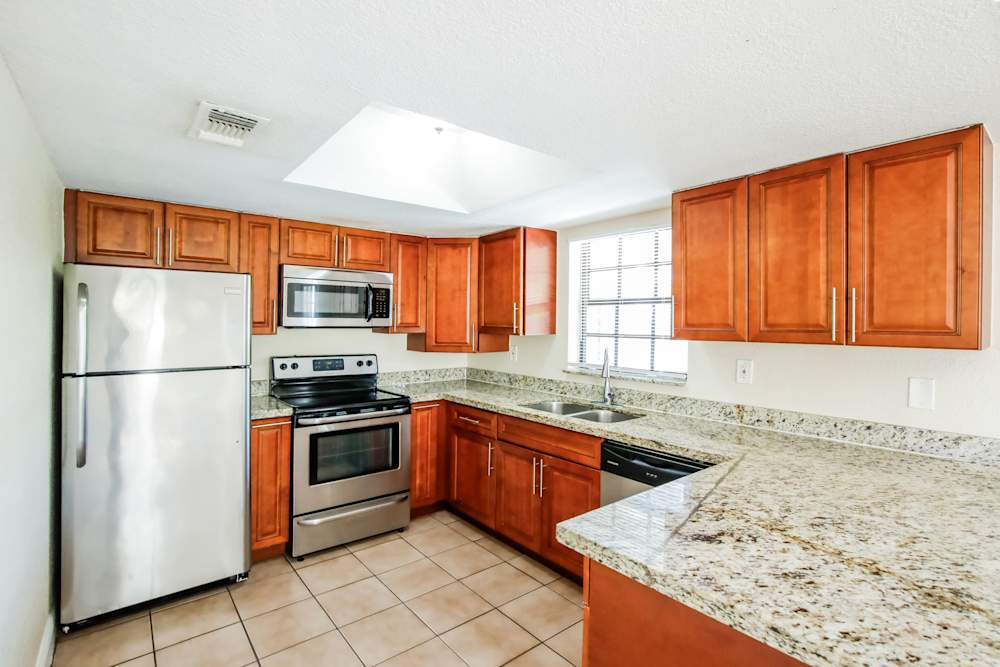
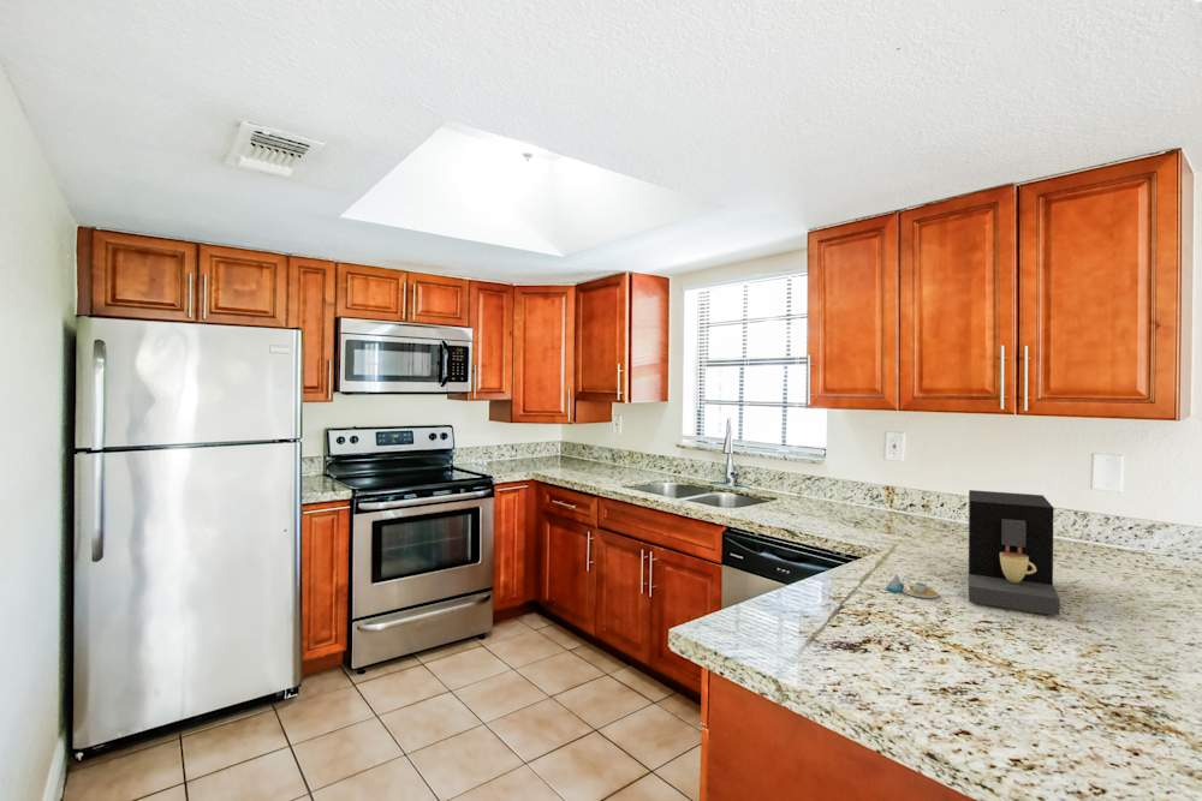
+ salt and pepper shaker set [886,573,940,599]
+ coffee maker [968,489,1061,616]
